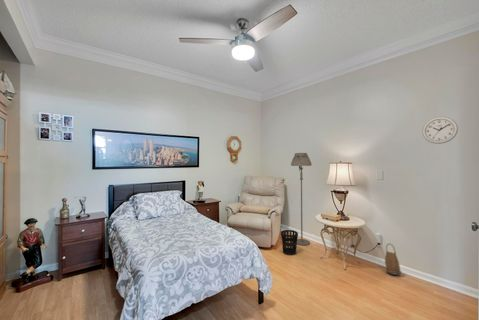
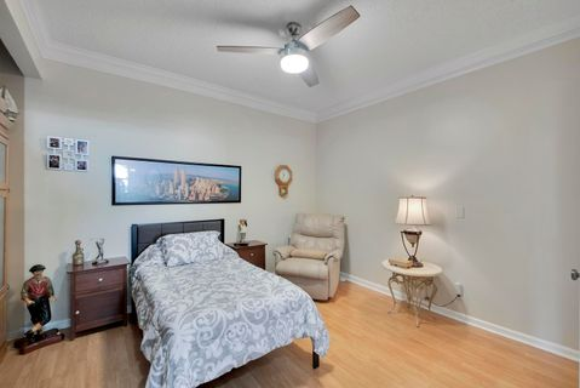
- wastebasket [280,229,299,256]
- wall clock [421,116,459,145]
- basket [384,242,402,276]
- floor lamp [290,152,313,246]
